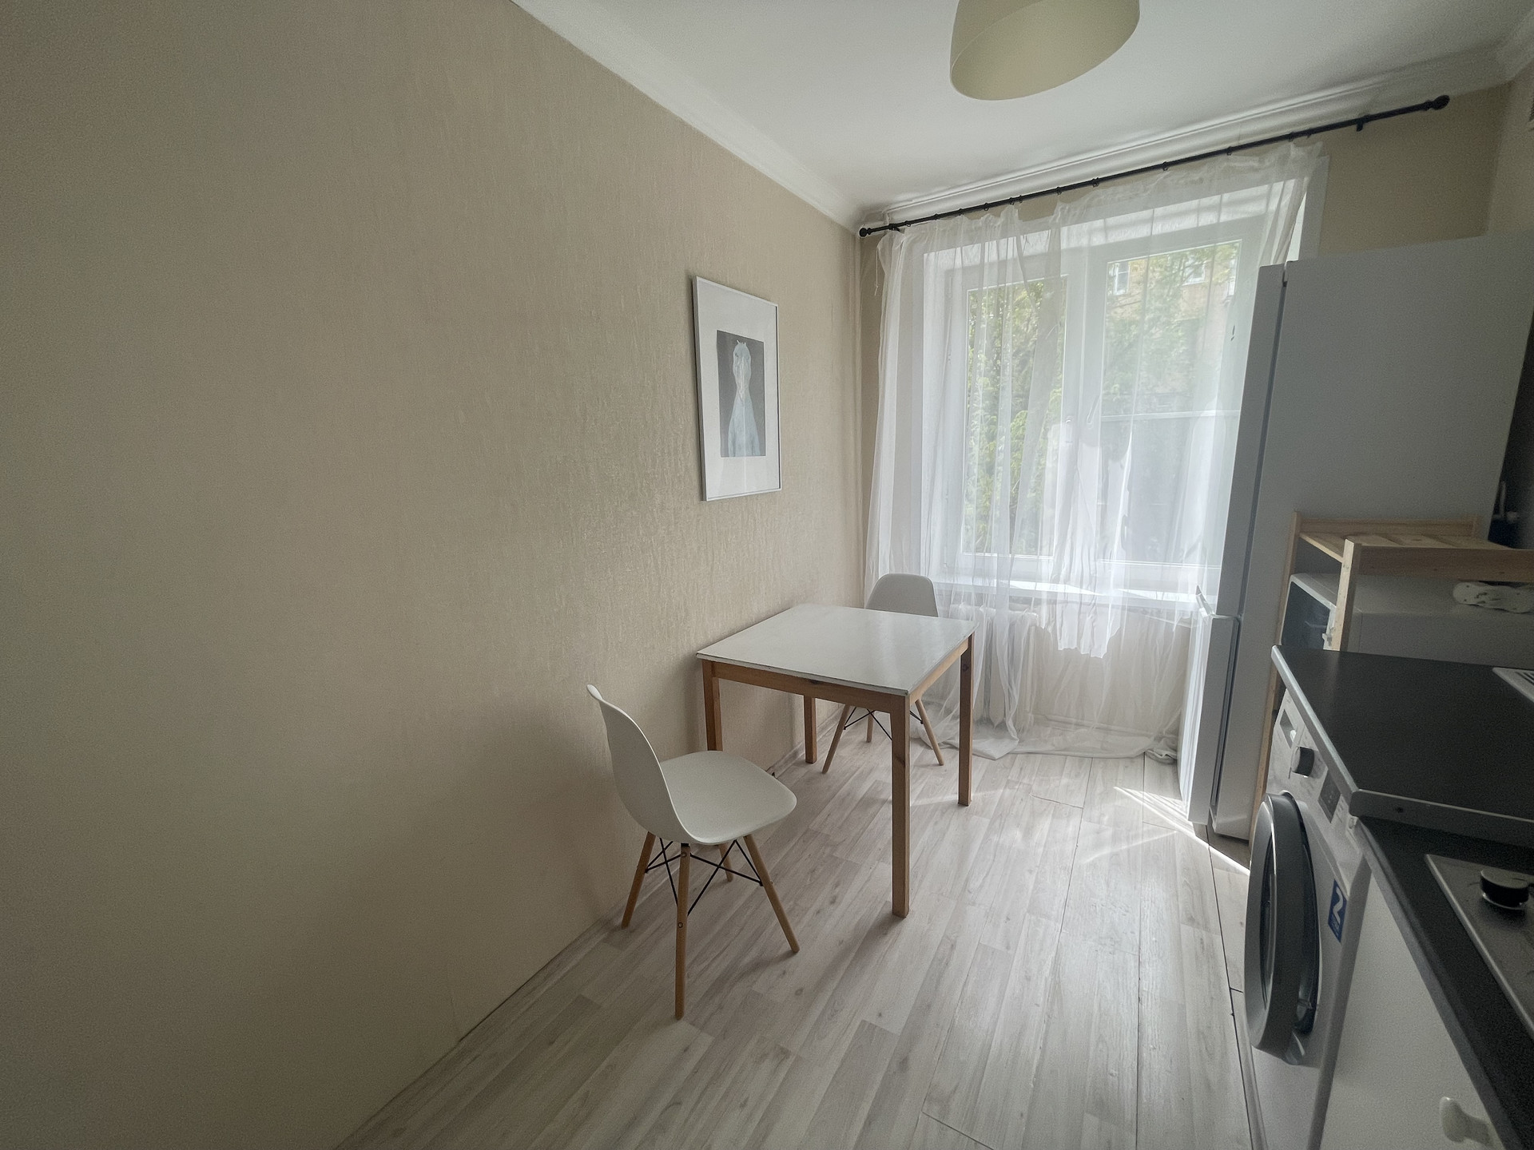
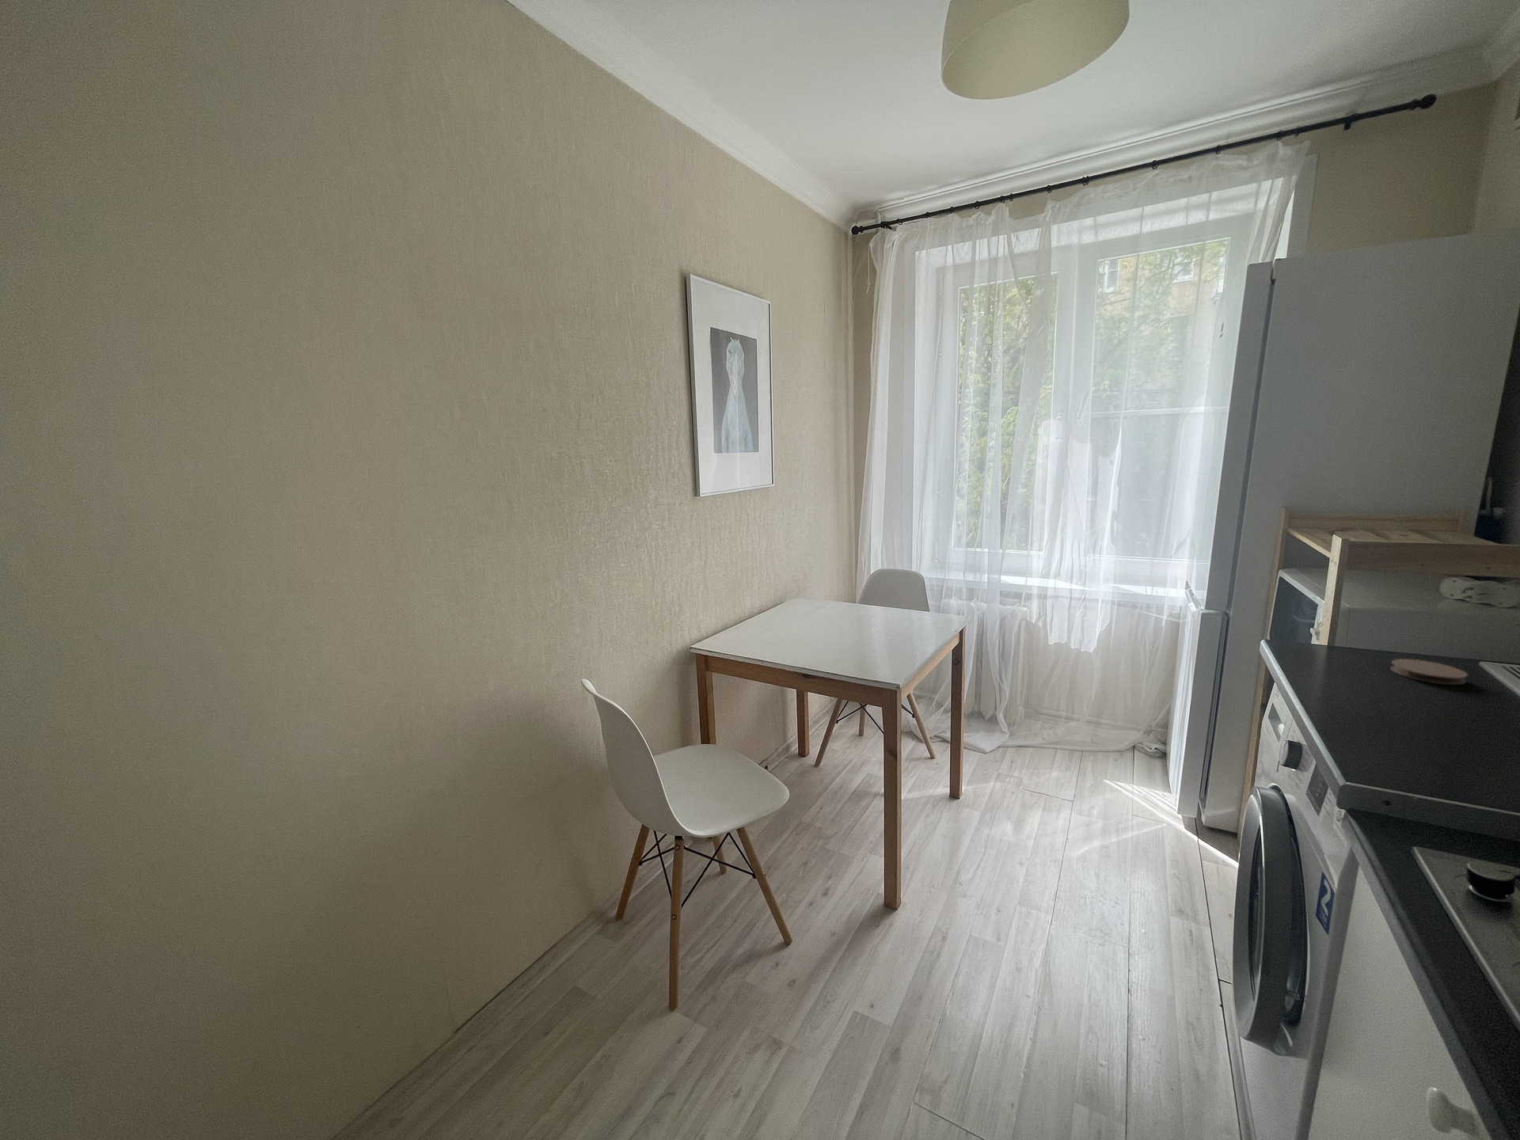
+ coaster [1390,657,1469,686]
